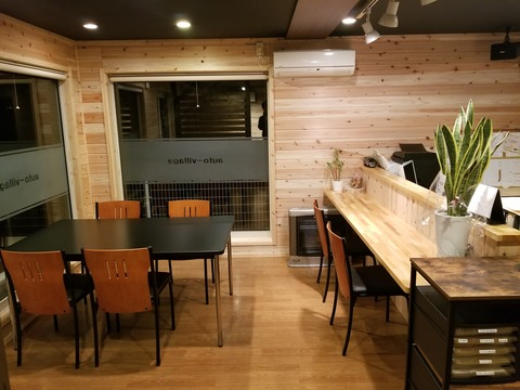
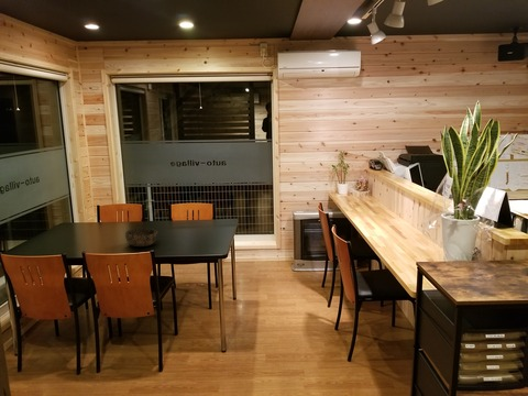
+ bowl [124,228,158,248]
